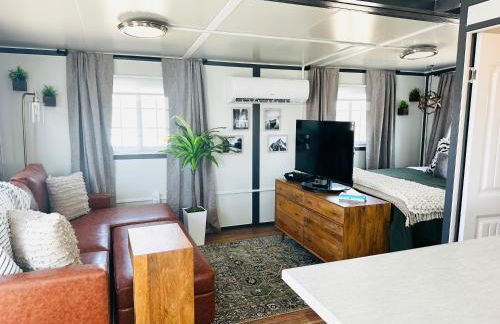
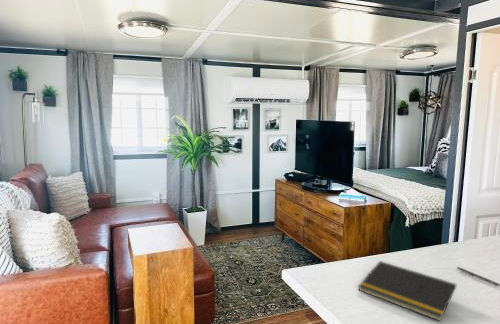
+ notepad [357,260,457,322]
+ pen [456,266,500,287]
